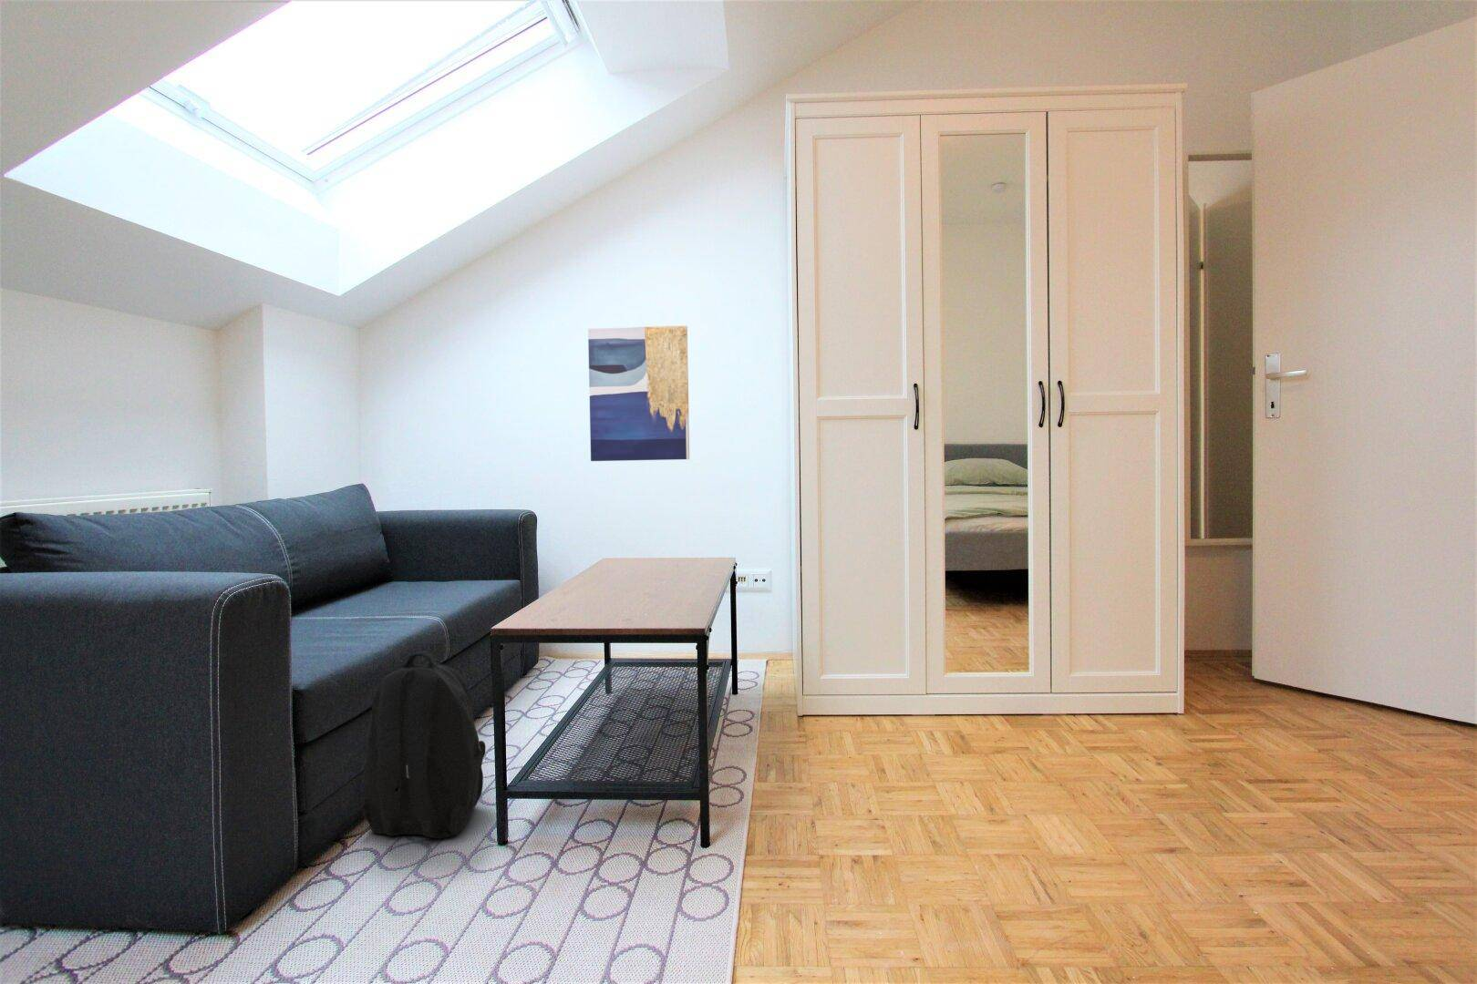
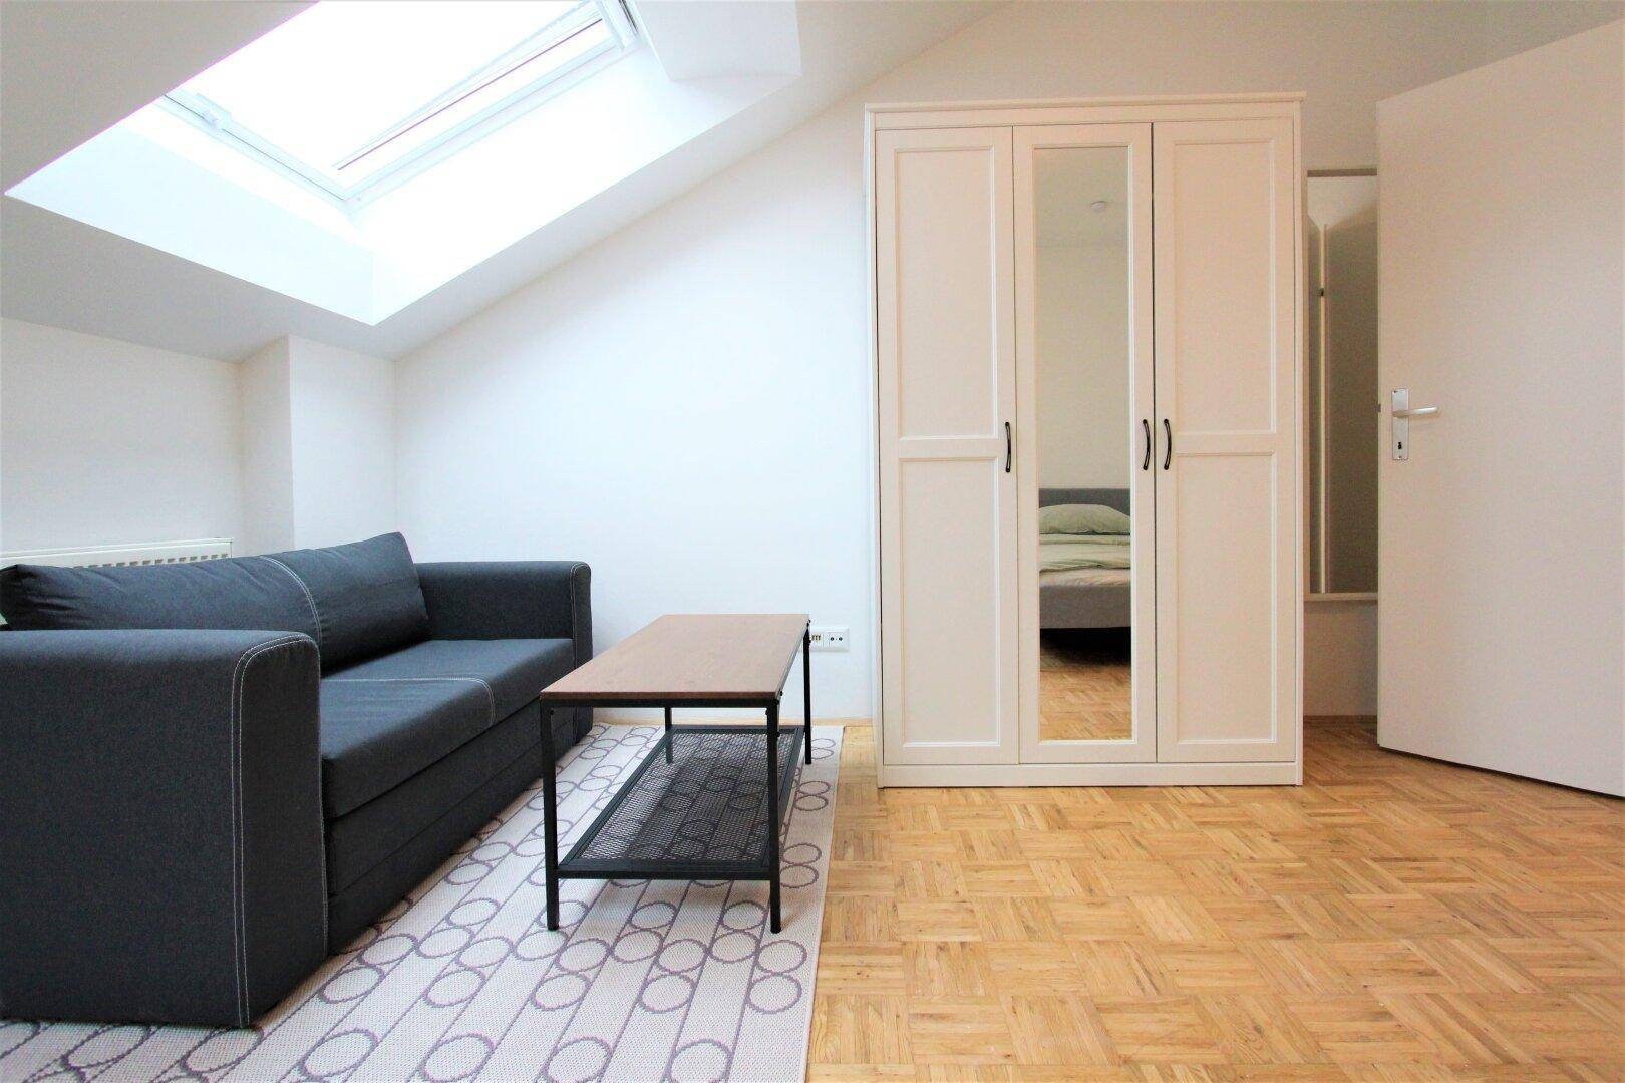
- backpack [359,650,487,840]
- wall art [587,324,690,462]
